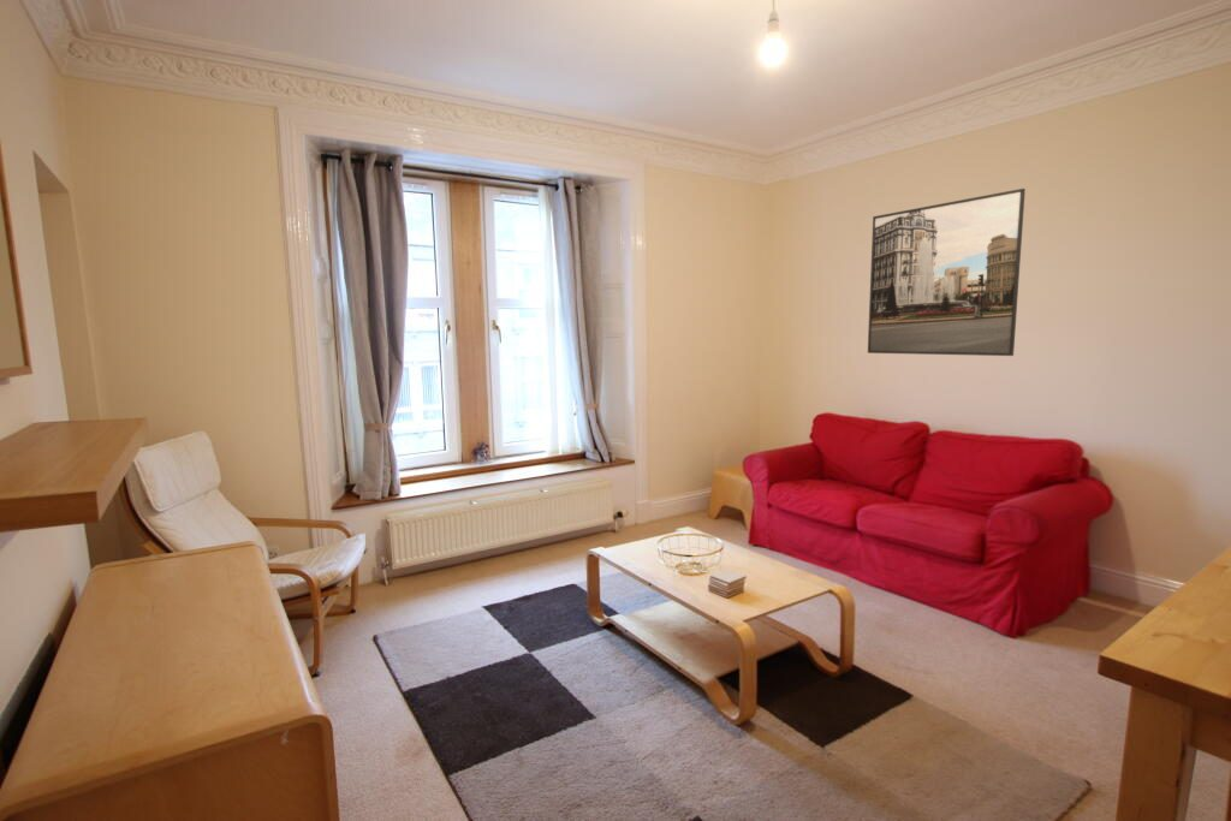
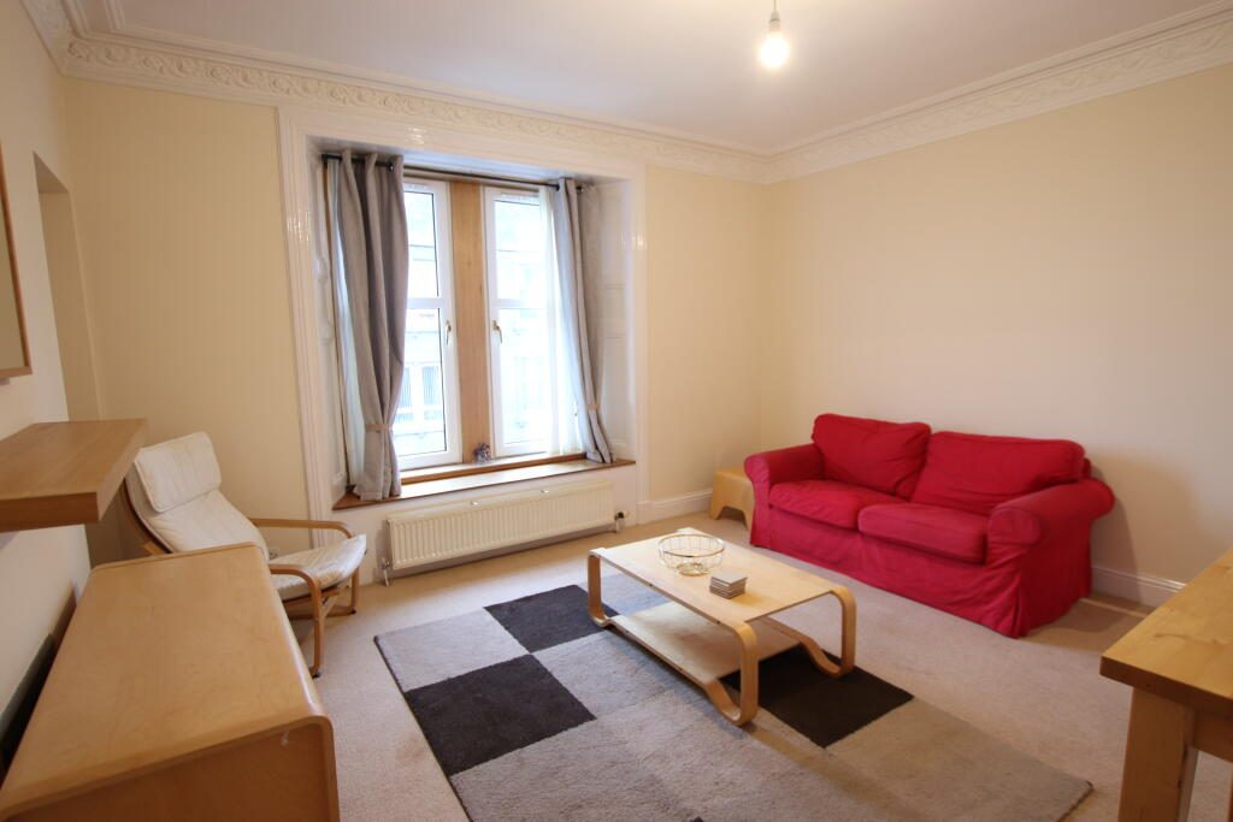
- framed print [867,188,1027,357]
